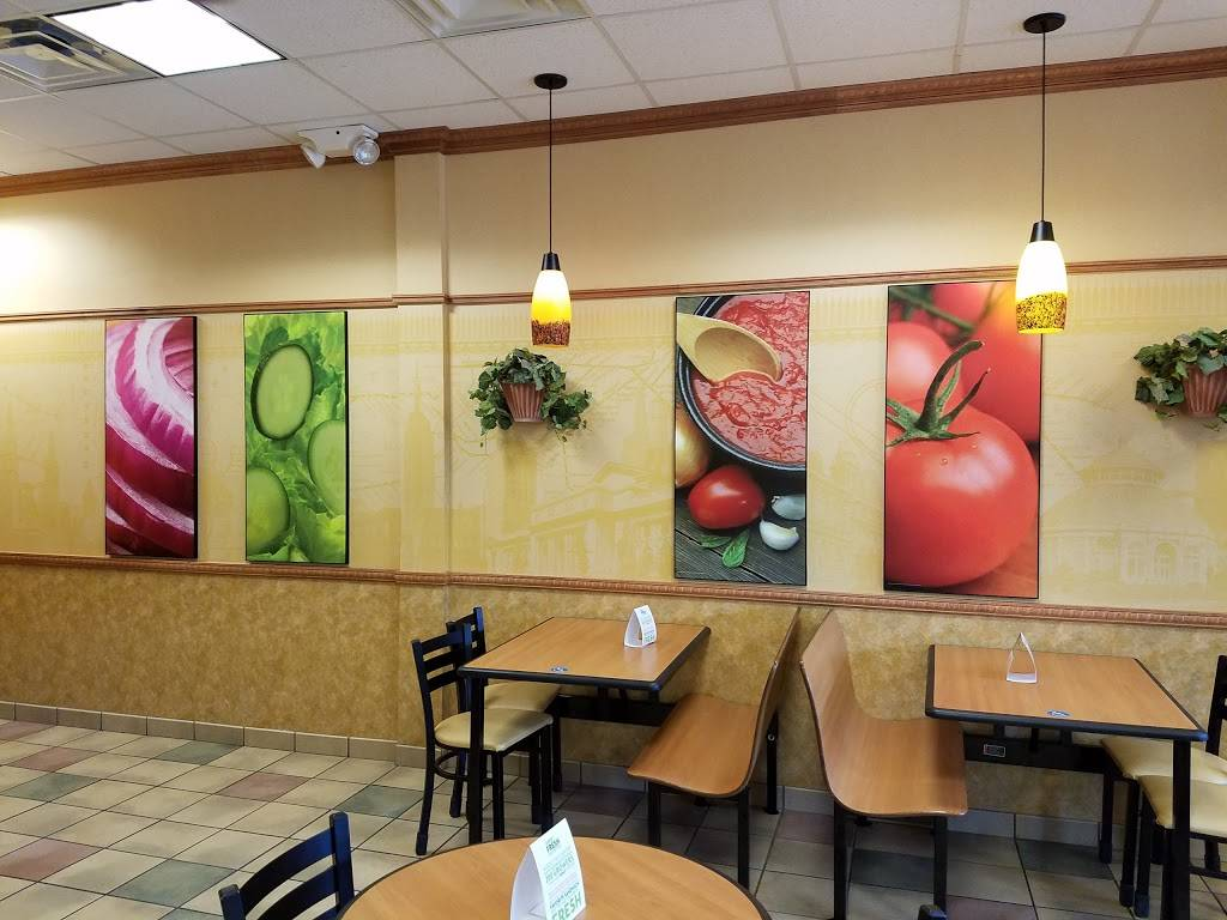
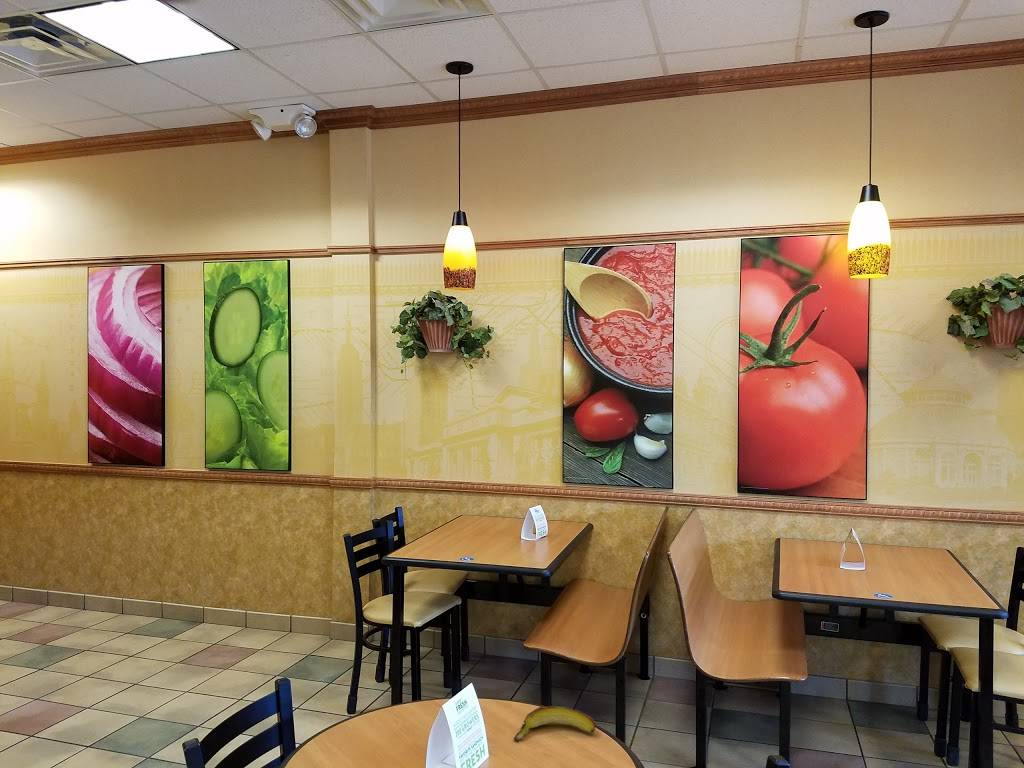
+ banana [513,705,597,741]
